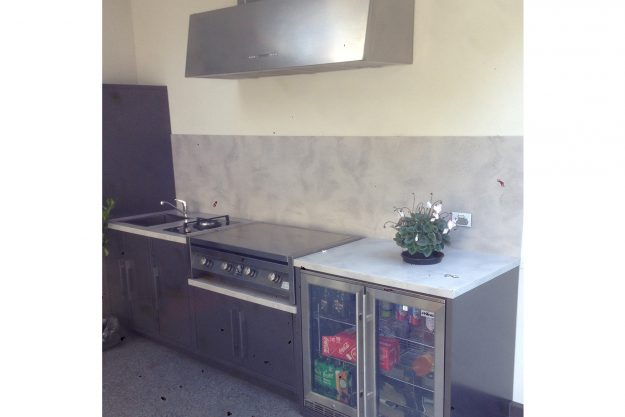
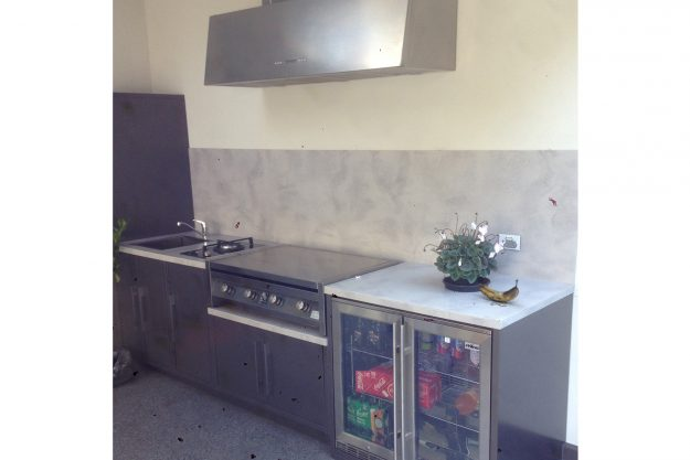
+ banana [477,278,520,302]
